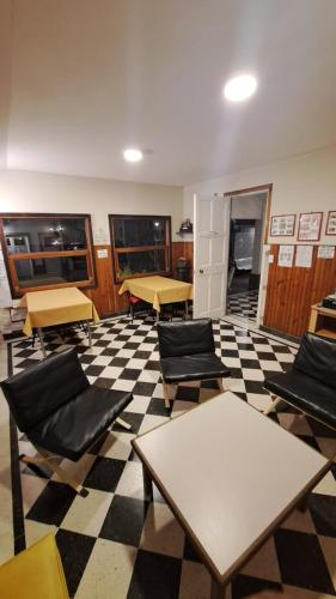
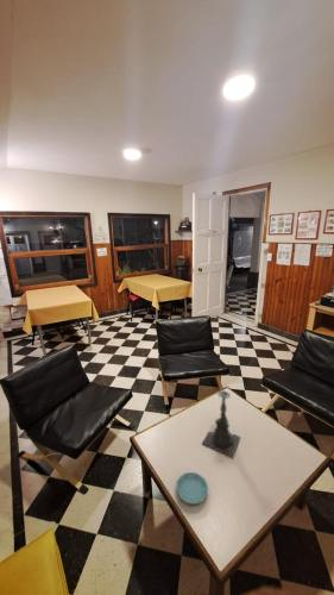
+ candle holder [201,387,242,458]
+ saucer [175,471,209,506]
